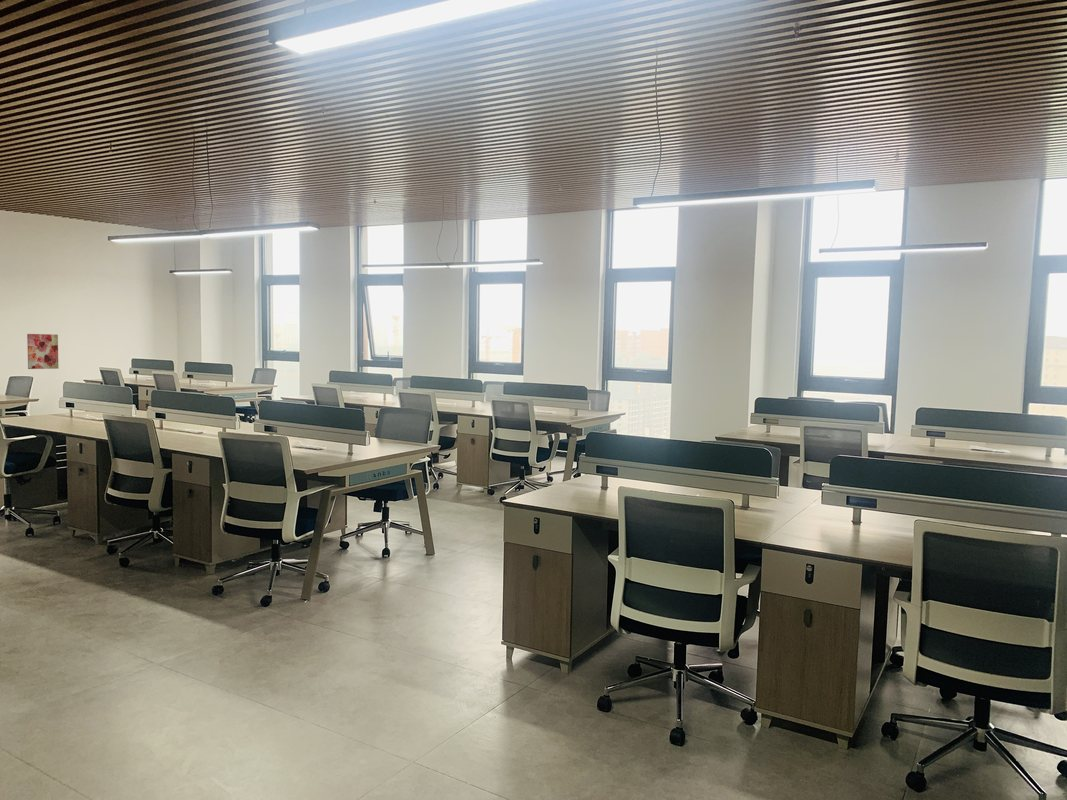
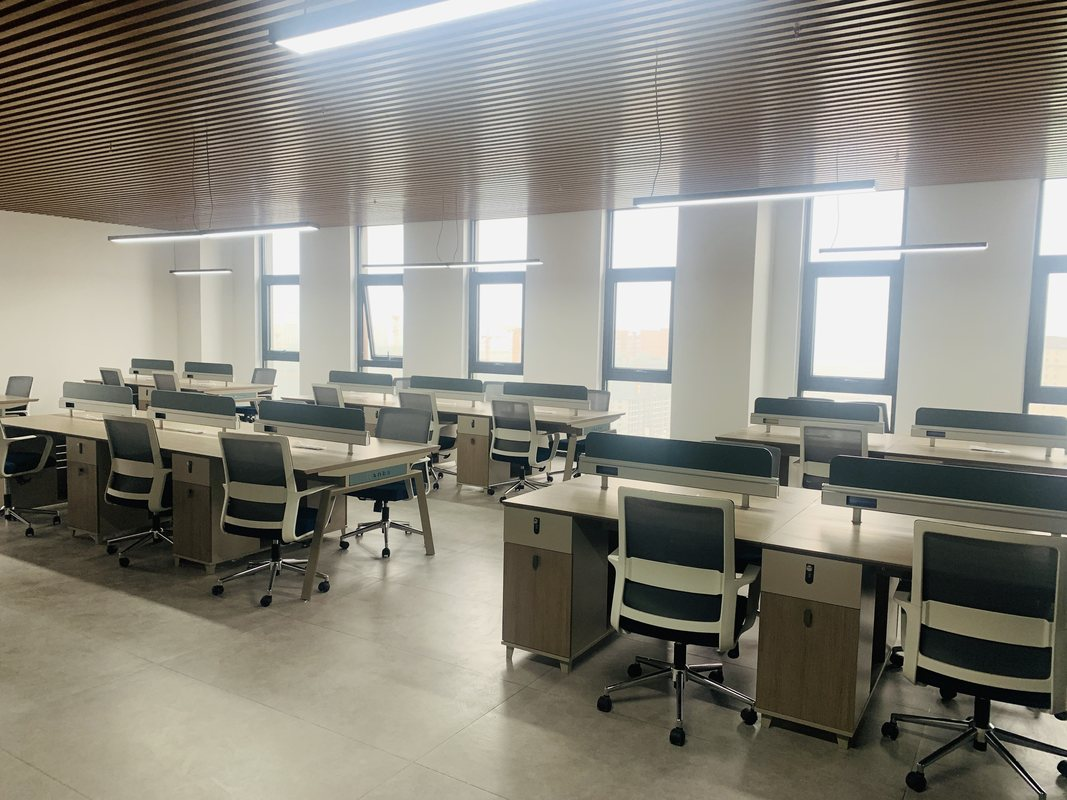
- wall art [26,333,59,370]
